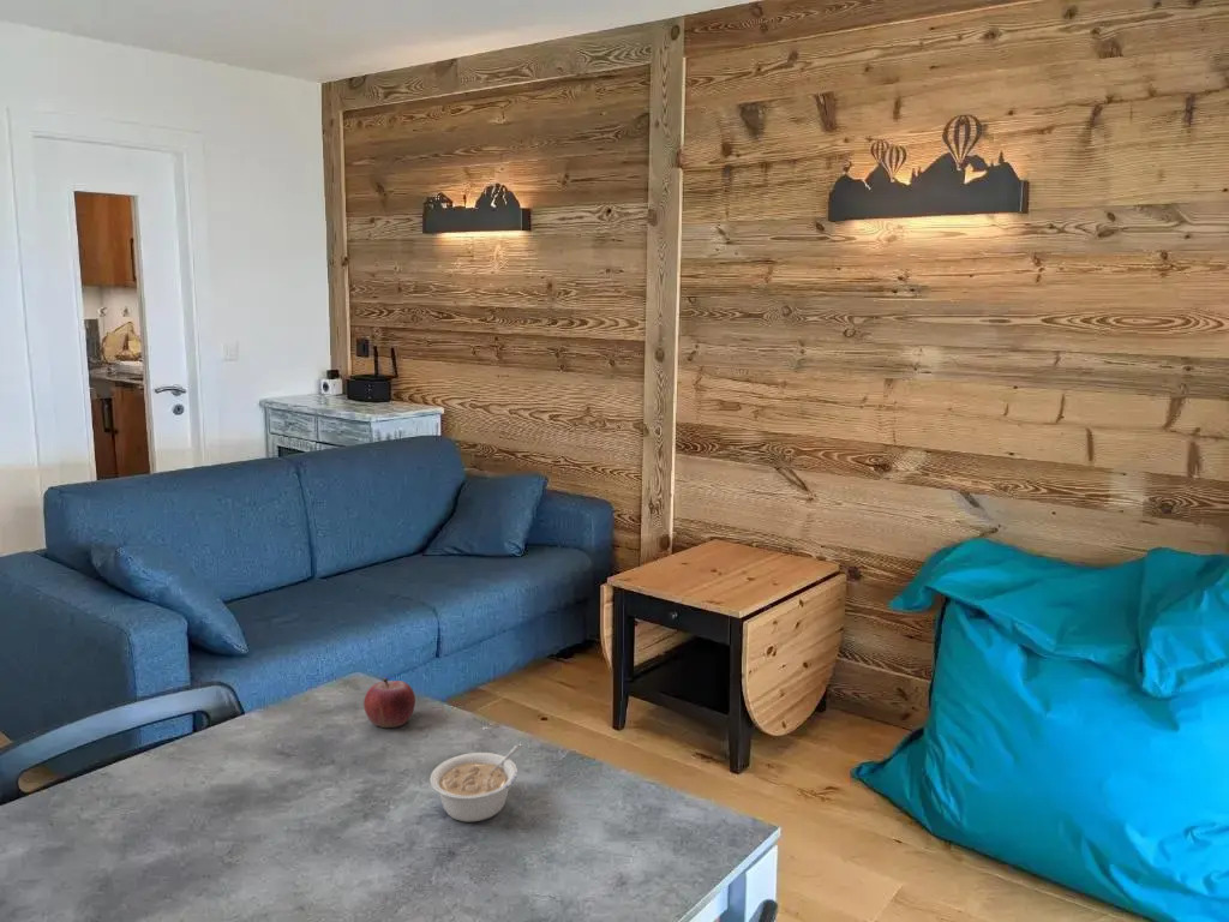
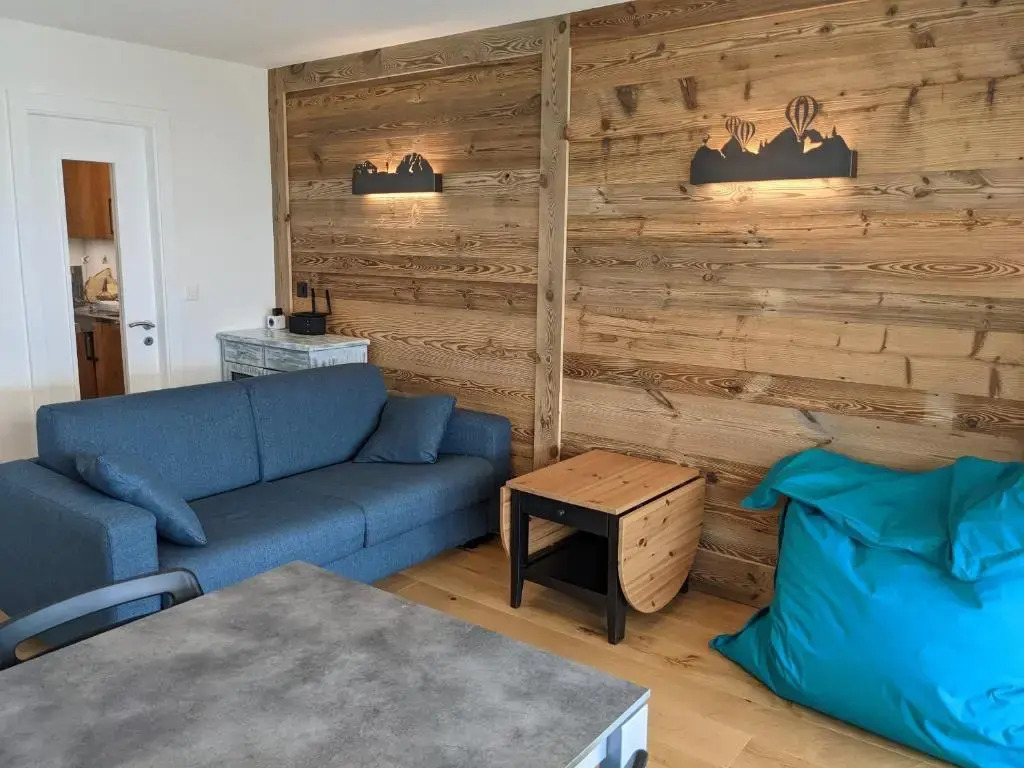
- fruit [362,677,416,729]
- legume [428,743,523,822]
